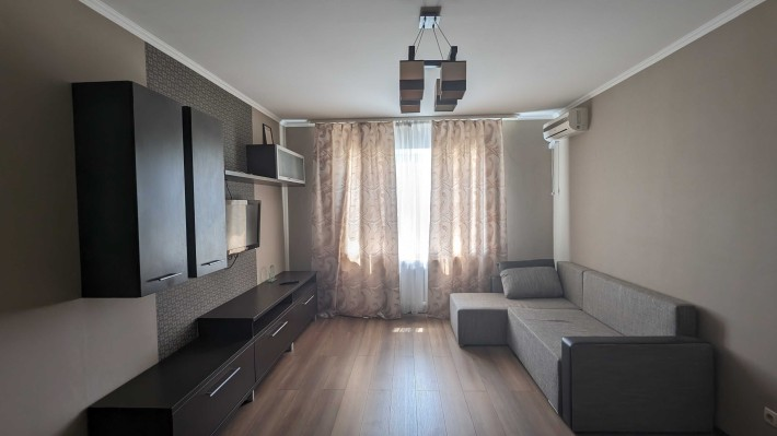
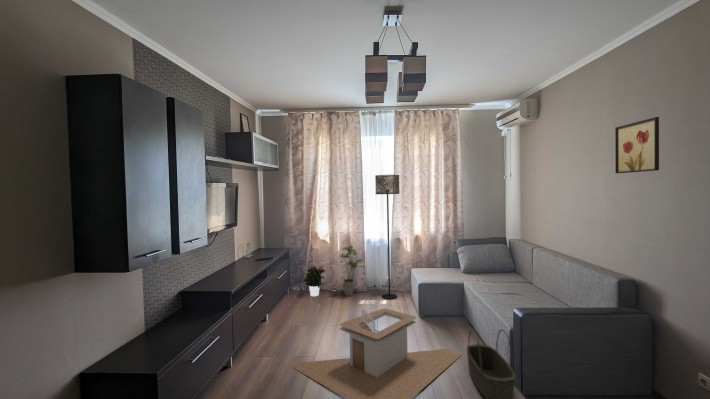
+ house plant [338,245,365,297]
+ floor lamp [374,174,400,300]
+ potted flower [303,264,327,297]
+ wall art [614,116,660,174]
+ coffee table [292,307,463,399]
+ basket [466,328,517,399]
